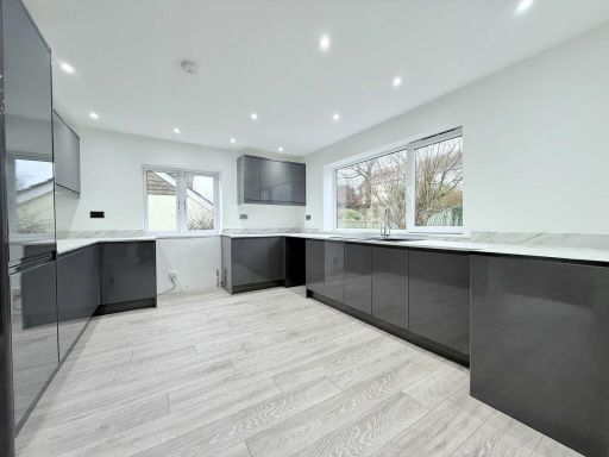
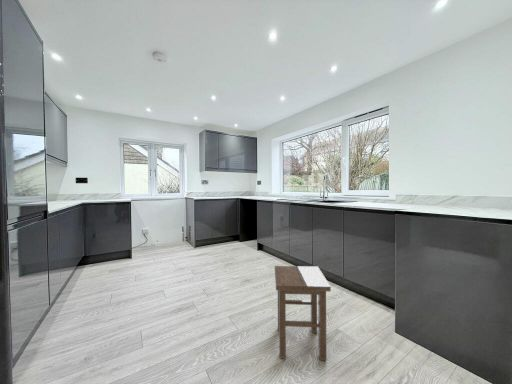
+ stool [274,265,332,361]
